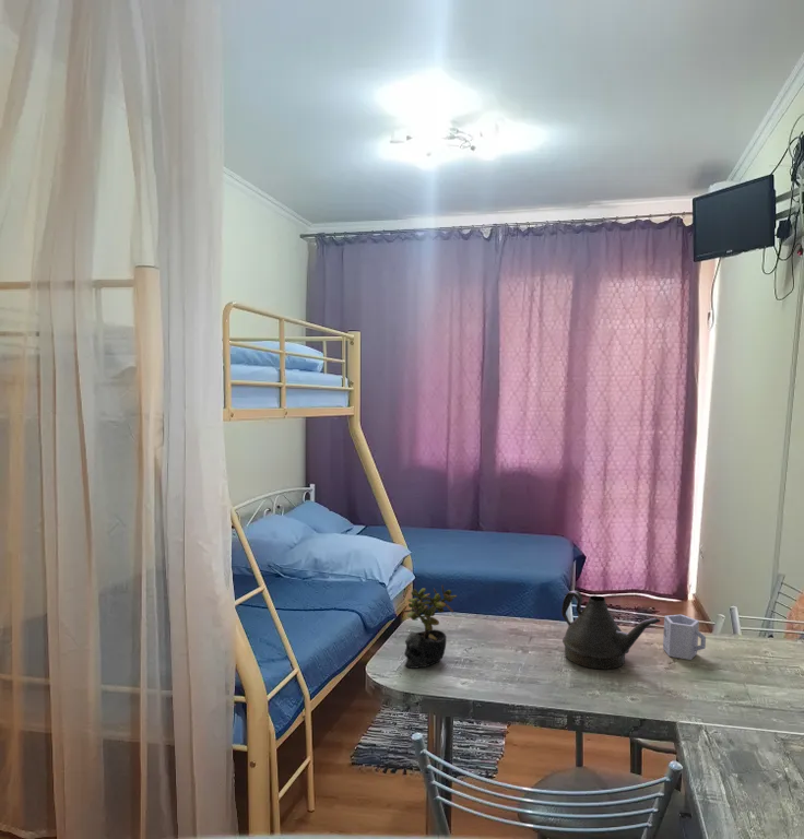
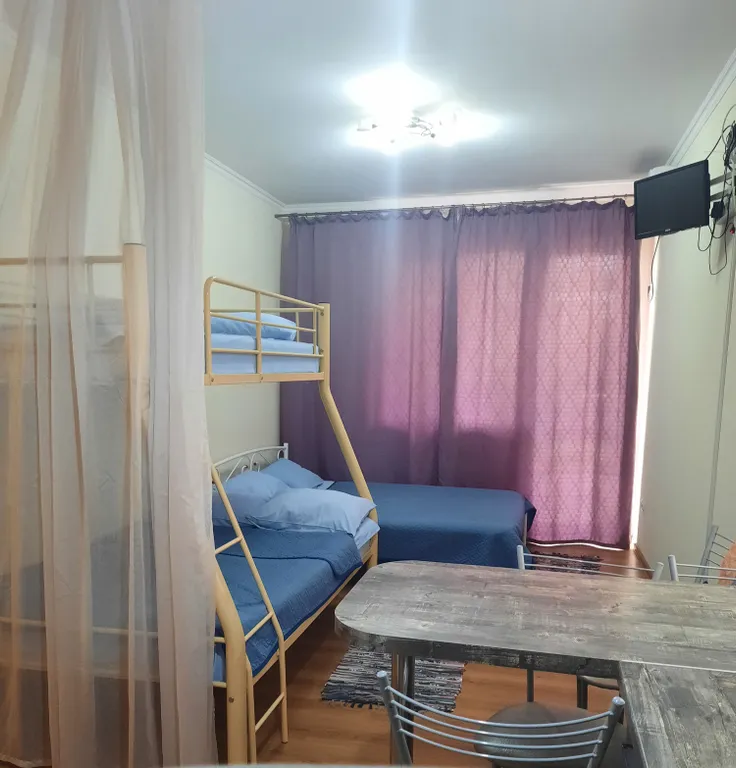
- teapot [560,590,661,671]
- succulent plant [402,584,458,670]
- cup [662,613,707,661]
